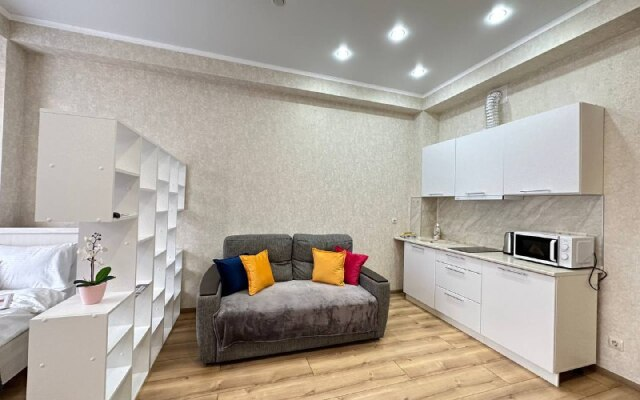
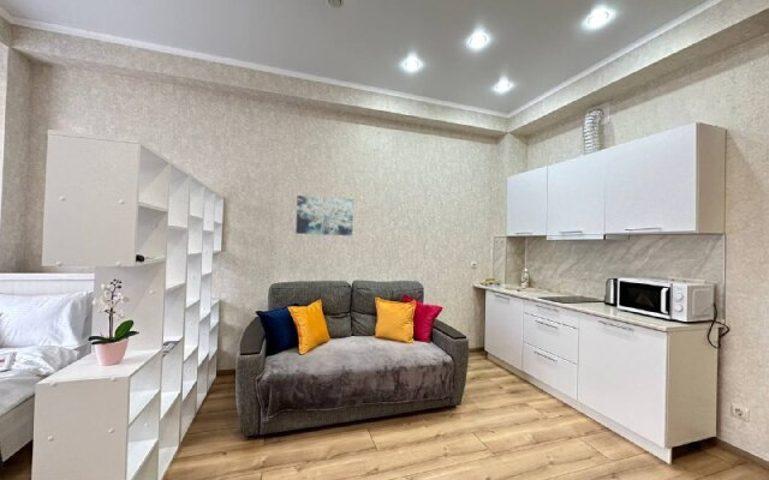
+ wall art [294,194,354,236]
